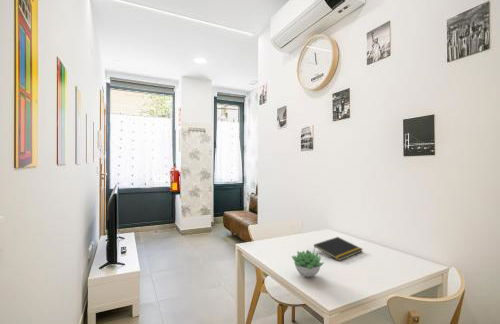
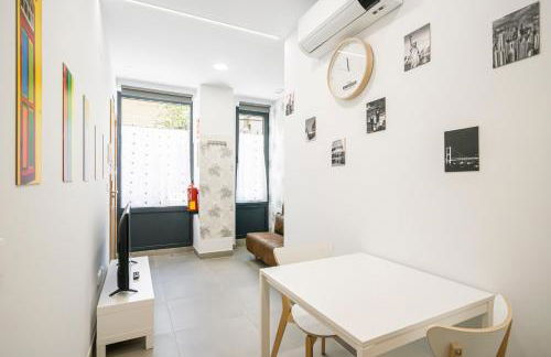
- notepad [312,236,364,262]
- succulent plant [291,249,325,278]
